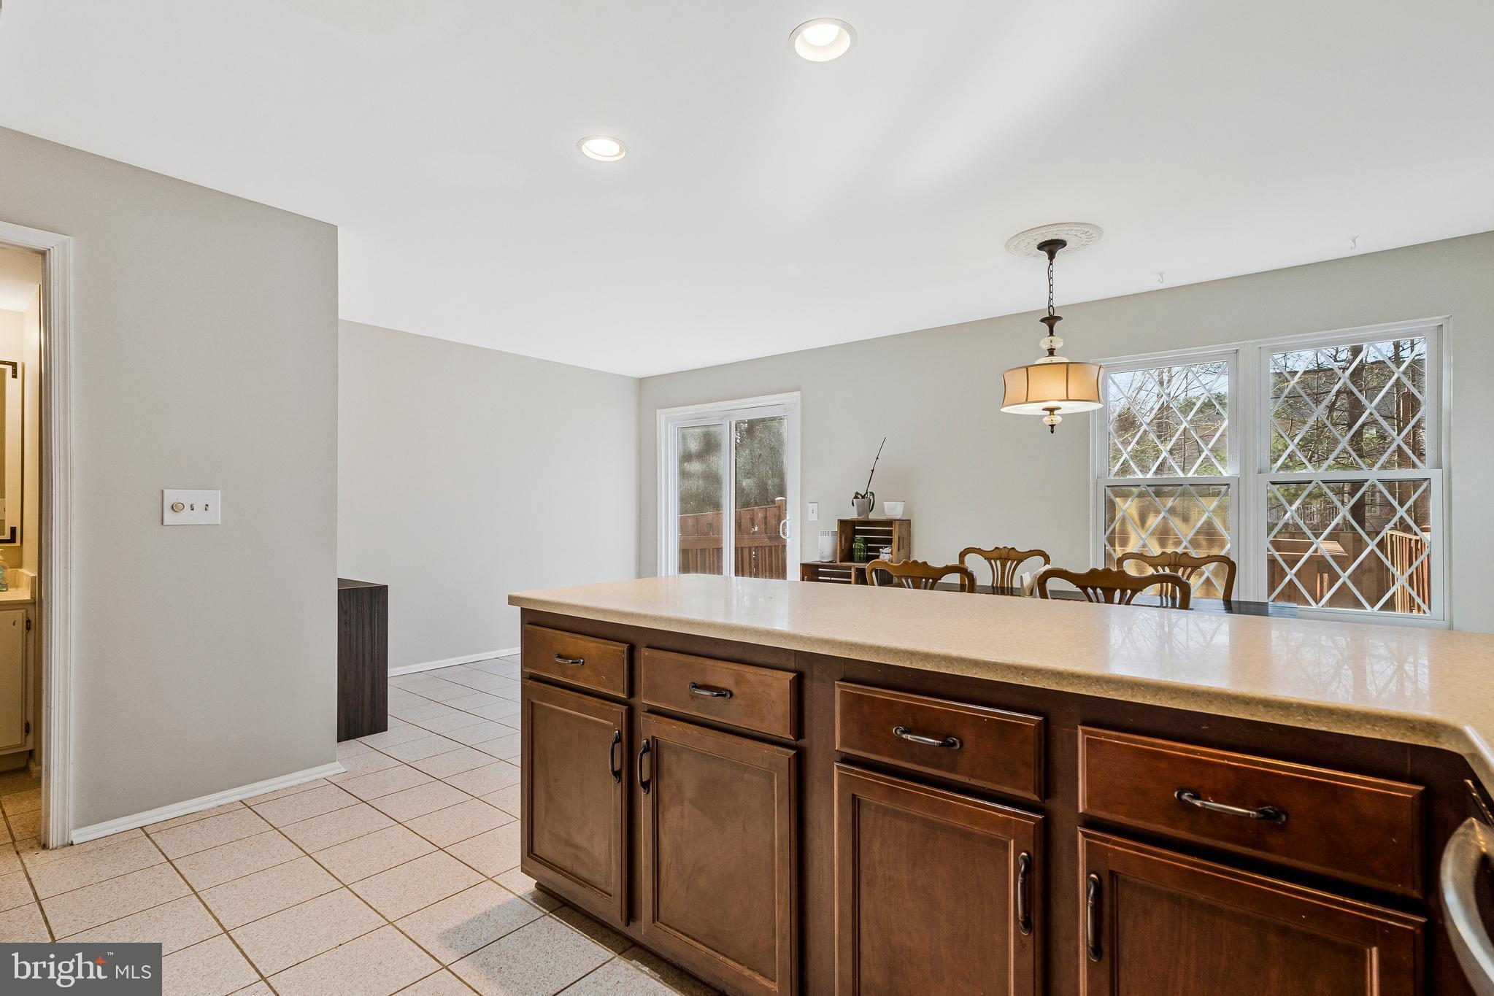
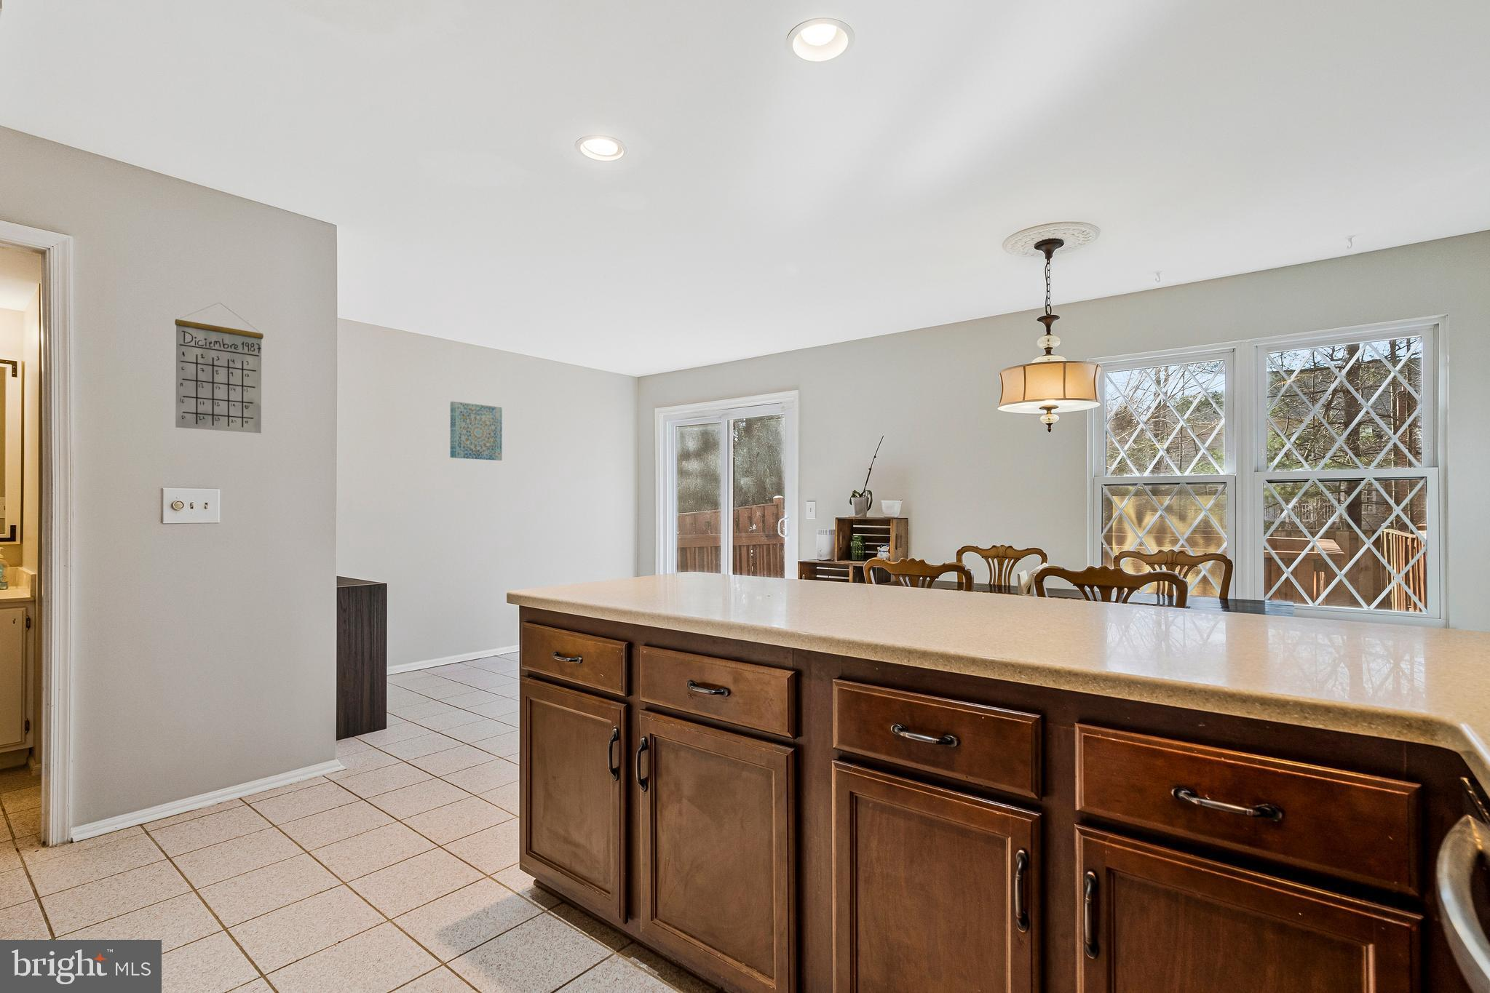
+ wall art [450,401,503,461]
+ calendar [174,301,264,433]
